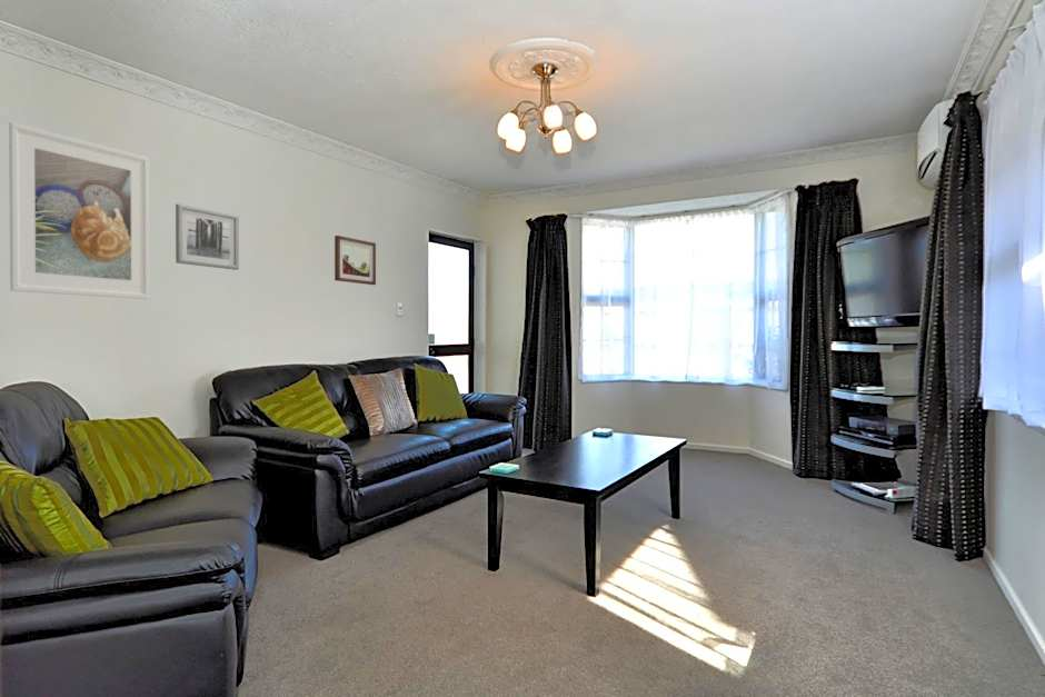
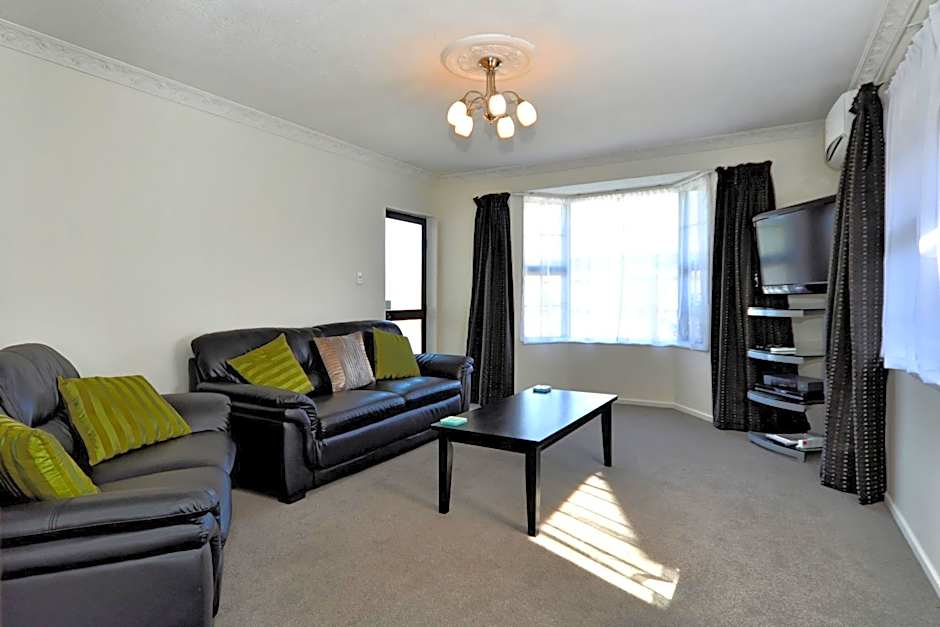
- wall art [175,203,240,271]
- wall art [334,235,377,286]
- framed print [8,121,150,300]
